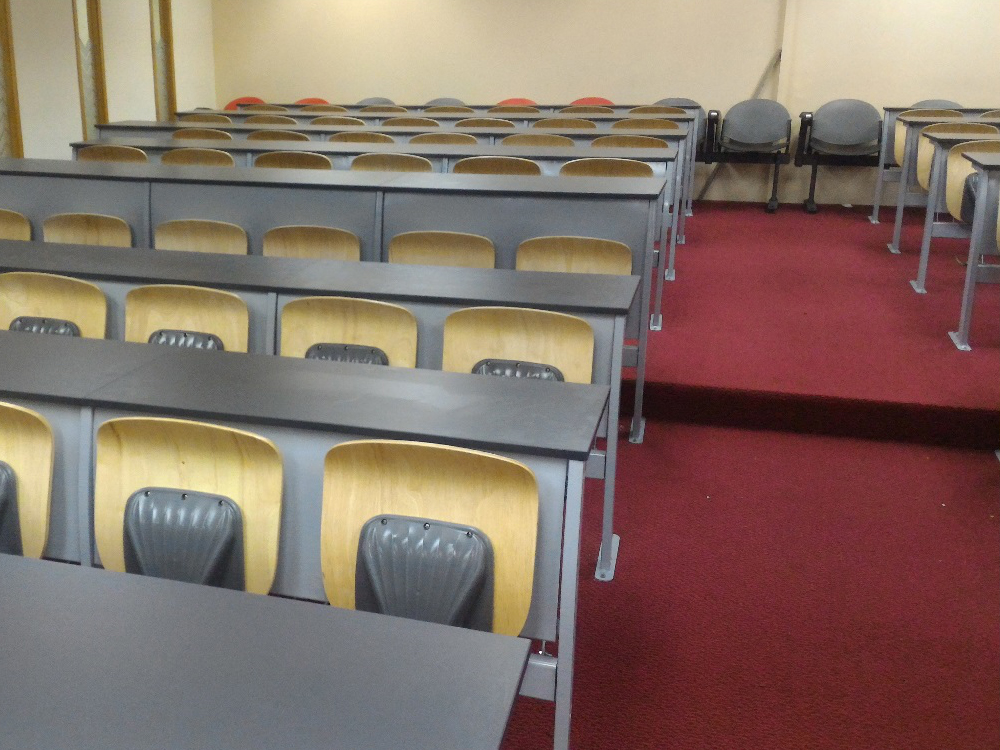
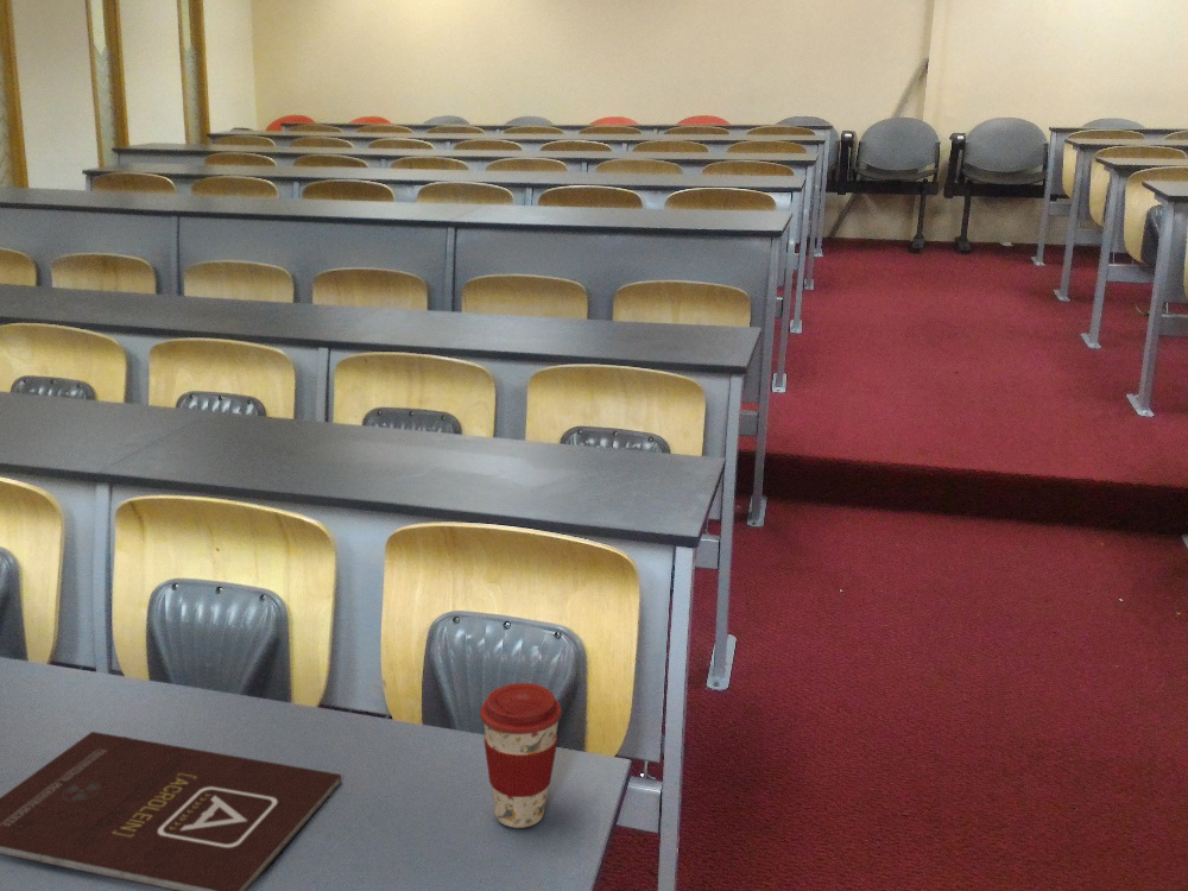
+ coffee cup [479,682,563,829]
+ book [0,731,342,891]
